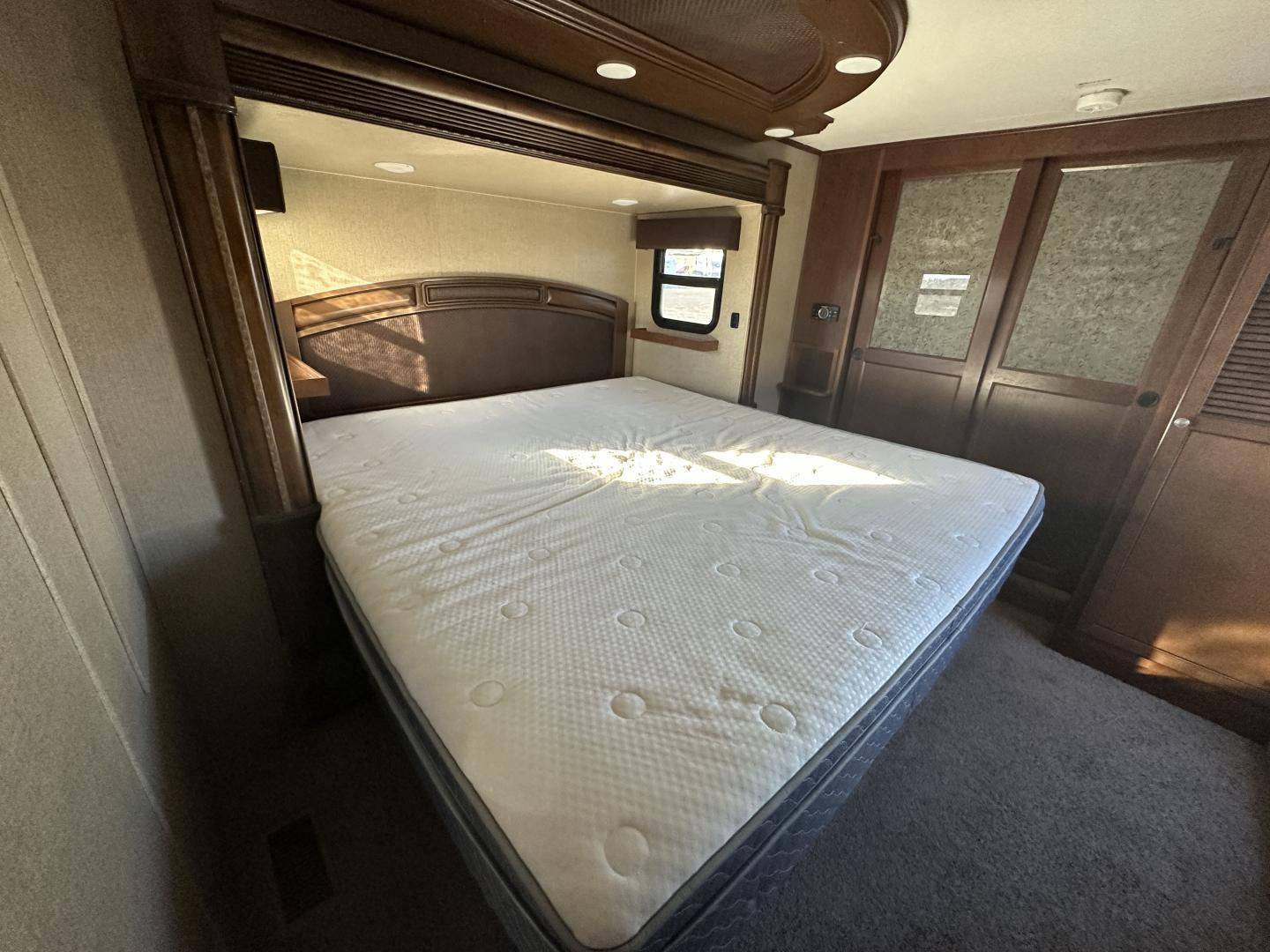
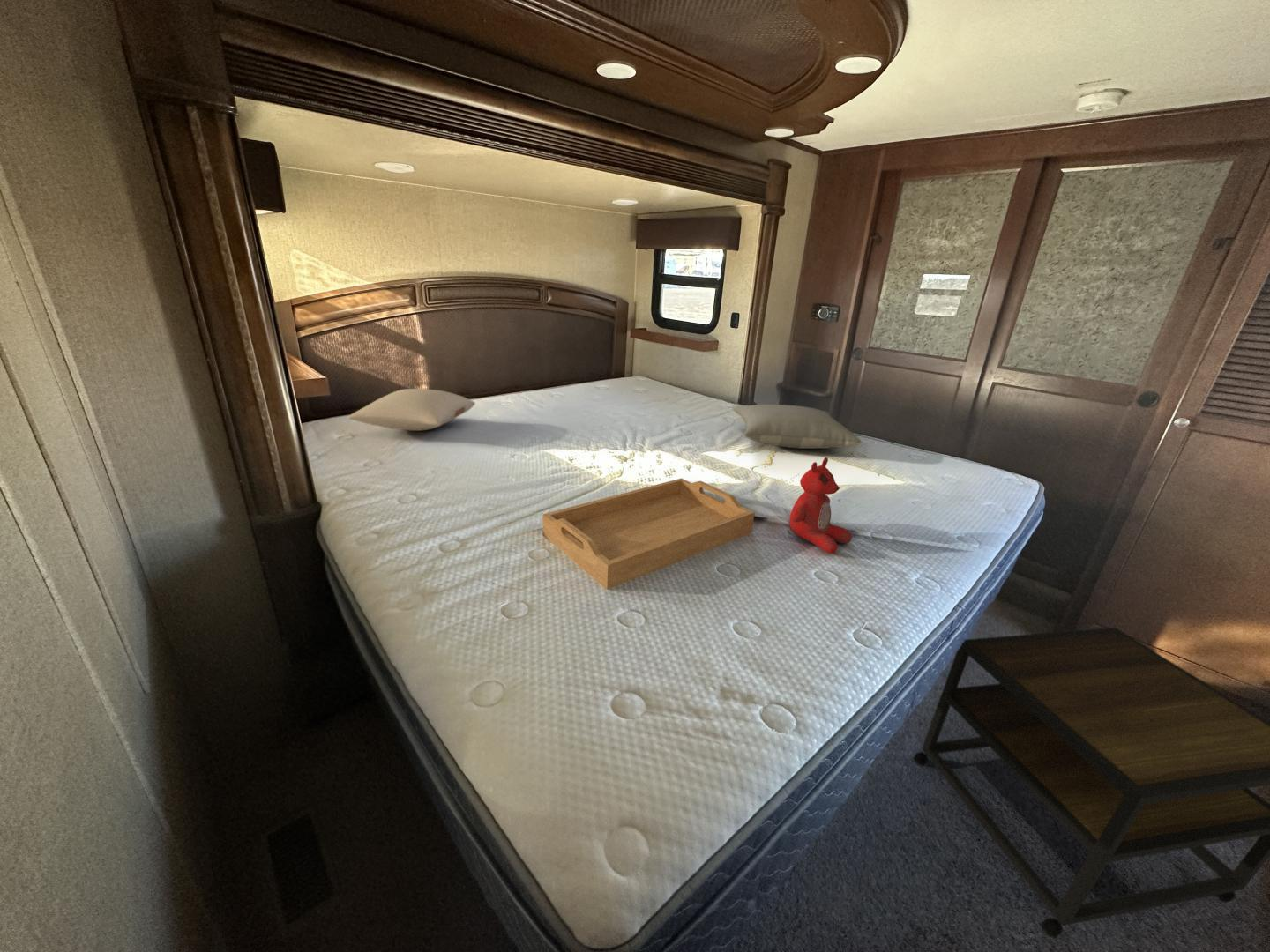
+ serving tray [542,478,756,591]
+ side table [913,627,1270,938]
+ pillow [732,404,863,450]
+ pillow [347,388,476,432]
+ stuffed bear [788,457,853,554]
